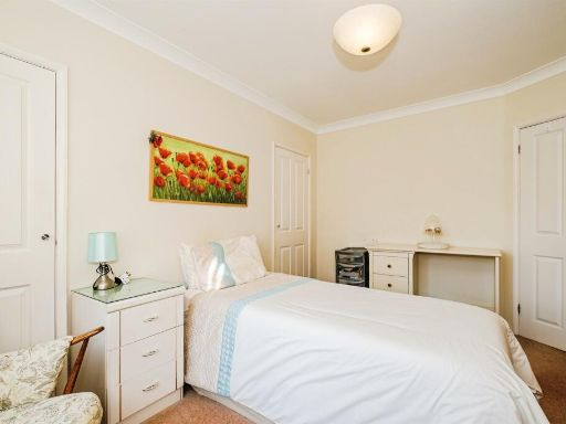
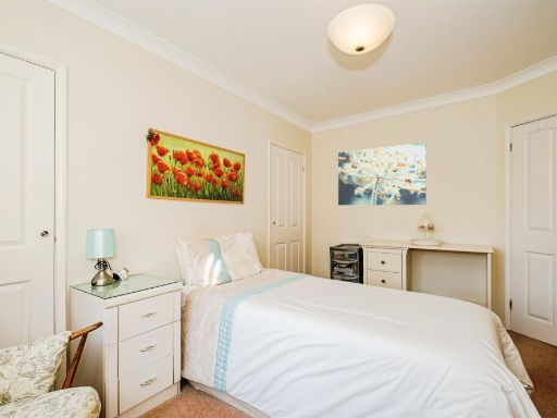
+ wall art [337,142,428,206]
